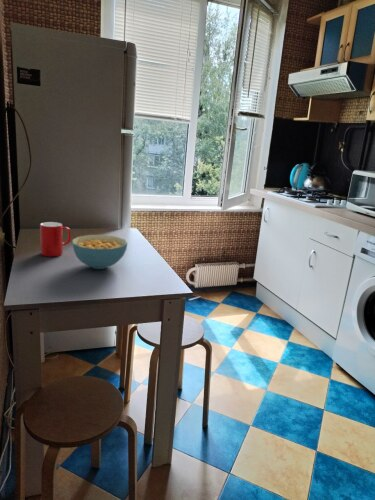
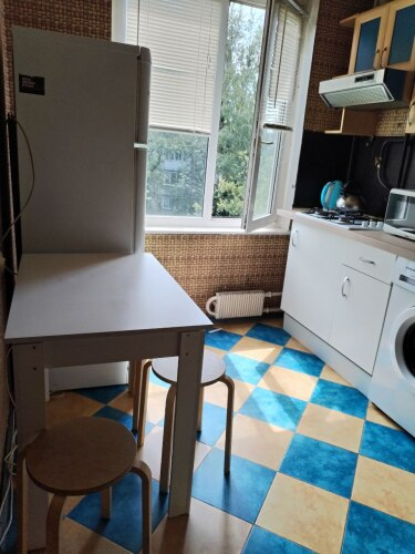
- cereal bowl [71,234,128,270]
- cup [39,221,72,258]
